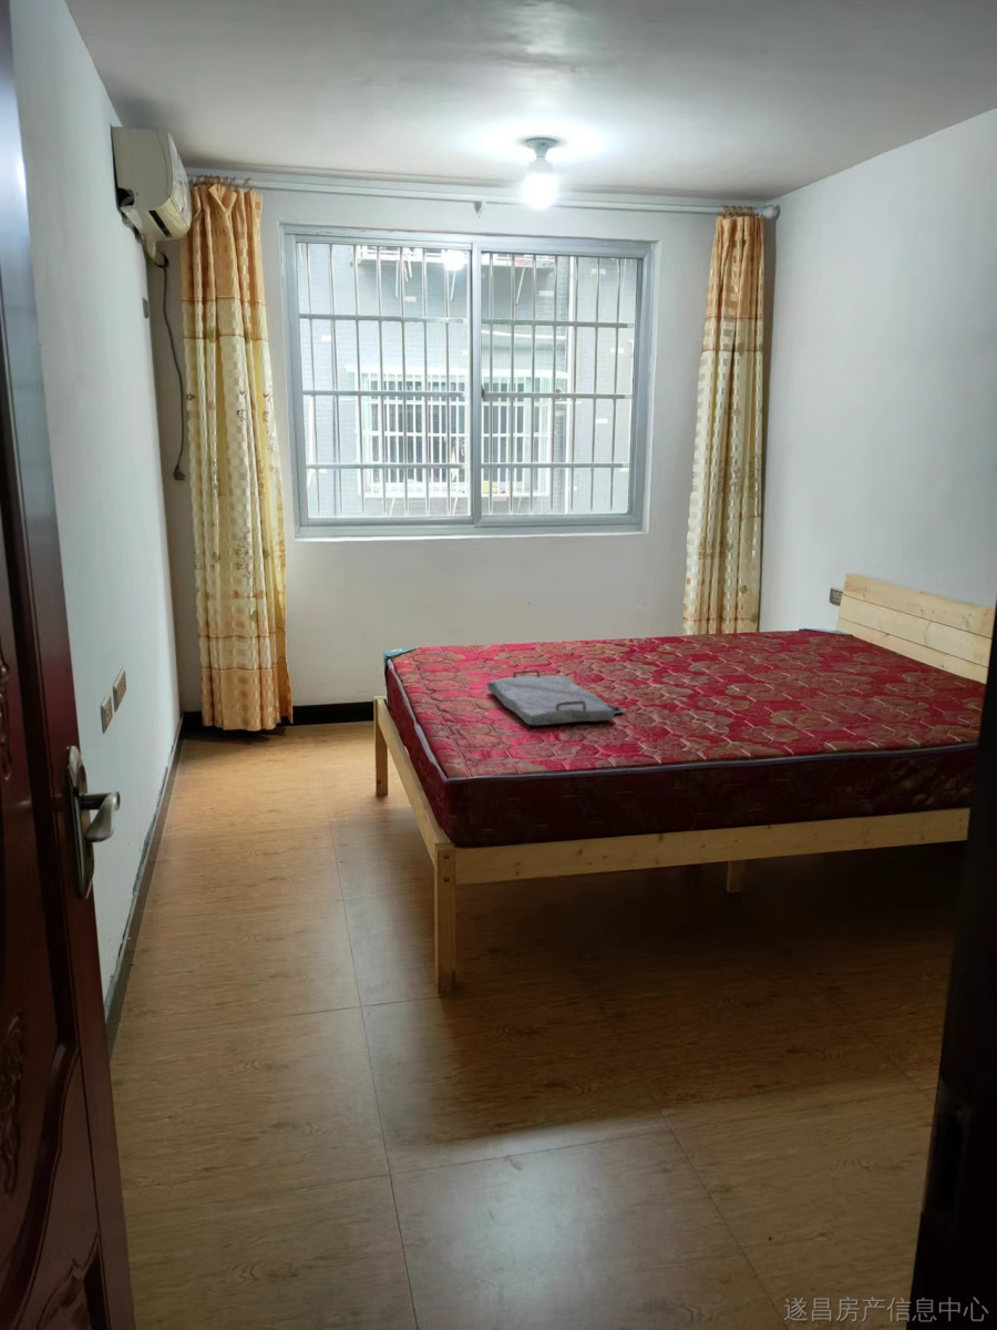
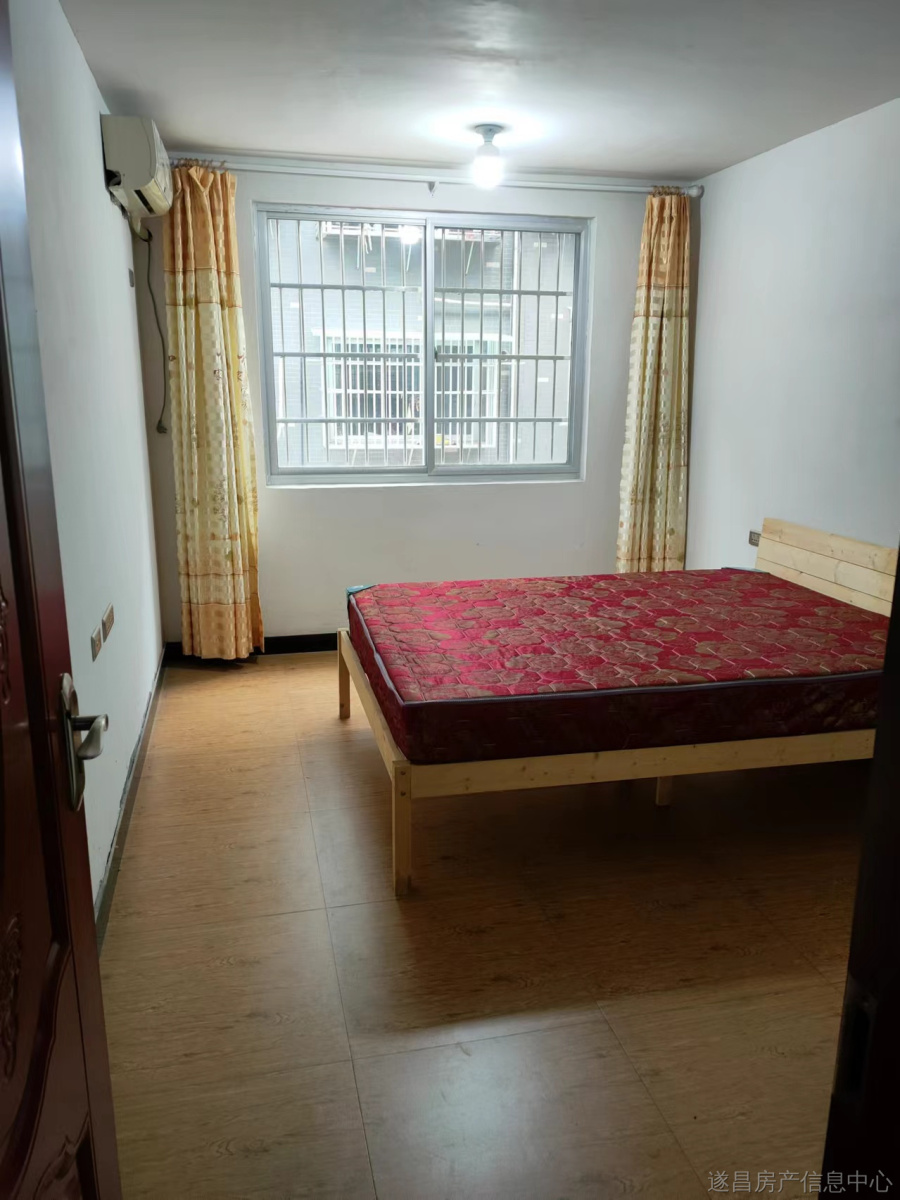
- serving tray [486,668,625,726]
